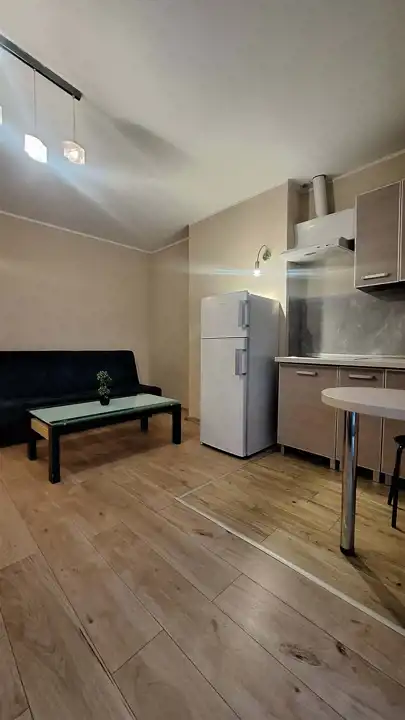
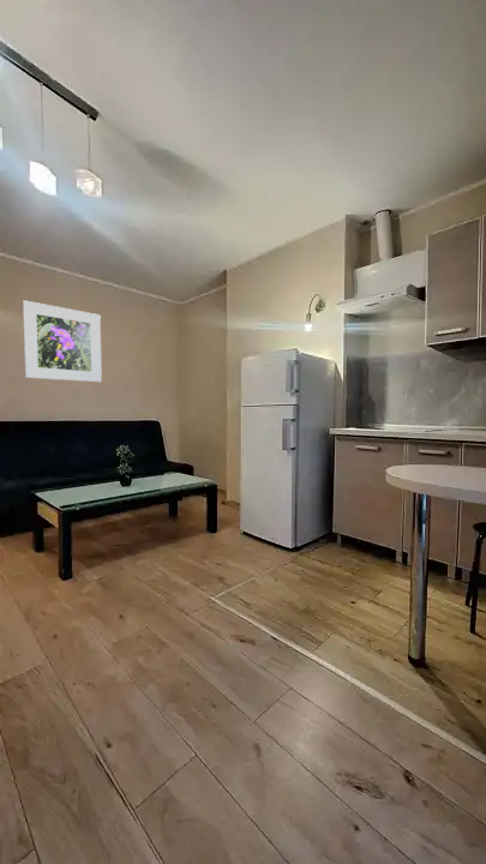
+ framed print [22,299,103,383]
